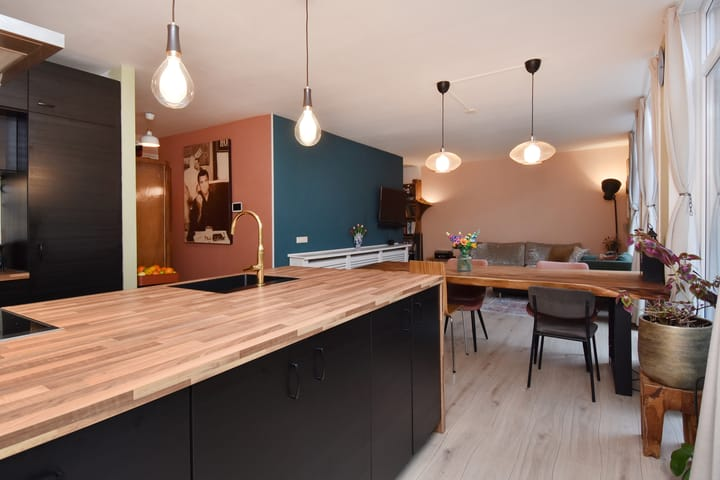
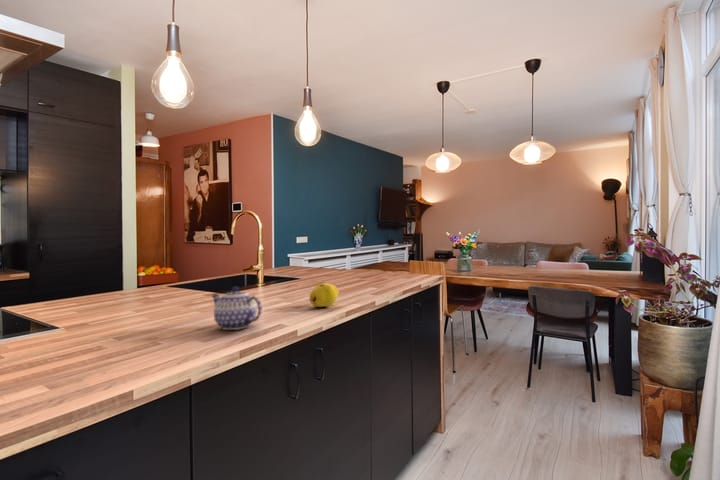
+ fruit [309,282,340,308]
+ teapot [210,286,263,331]
